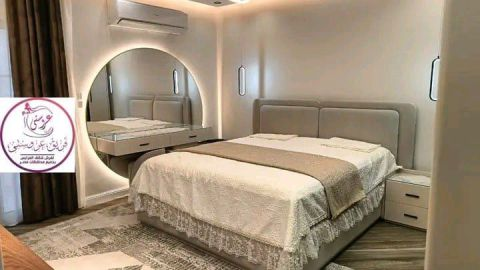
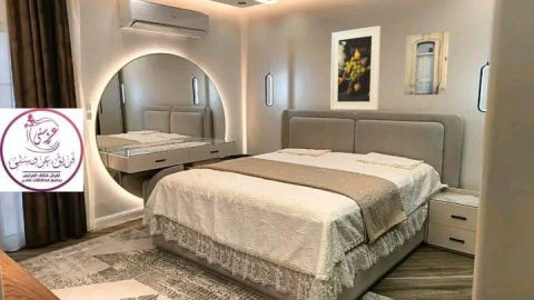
+ wall art [403,30,451,96]
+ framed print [329,24,382,111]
